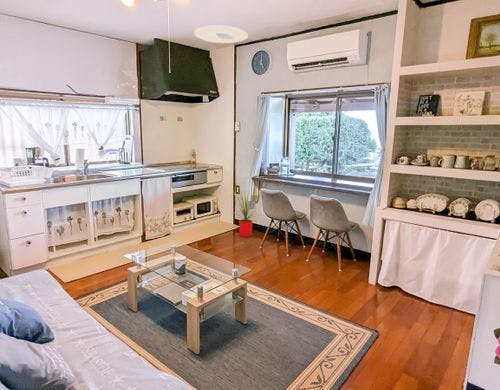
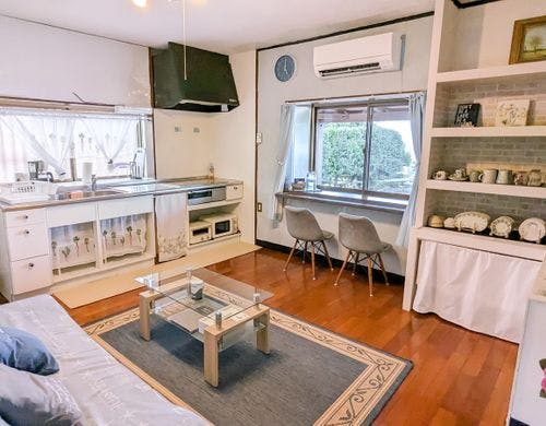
- house plant [228,186,262,238]
- ceiling light [193,24,249,44]
